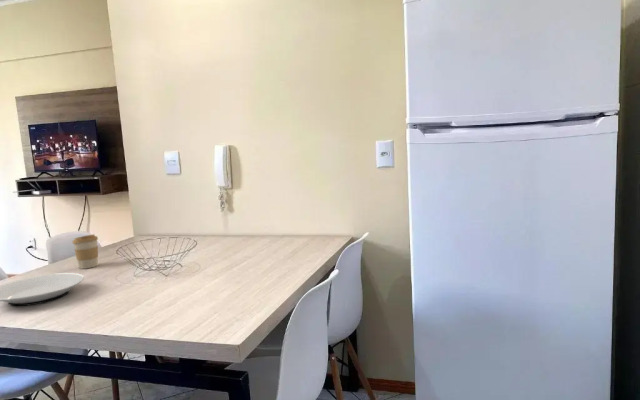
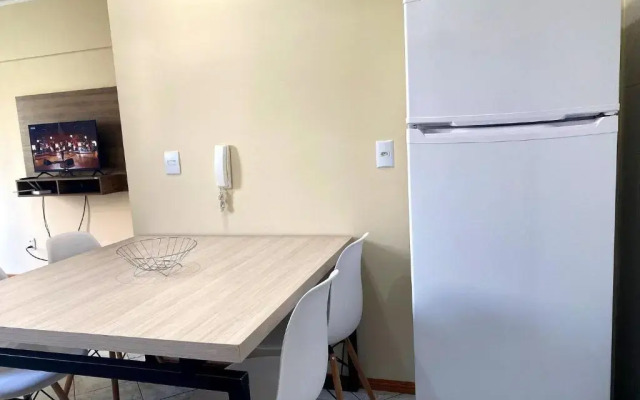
- plate [0,272,85,307]
- coffee cup [71,233,99,270]
